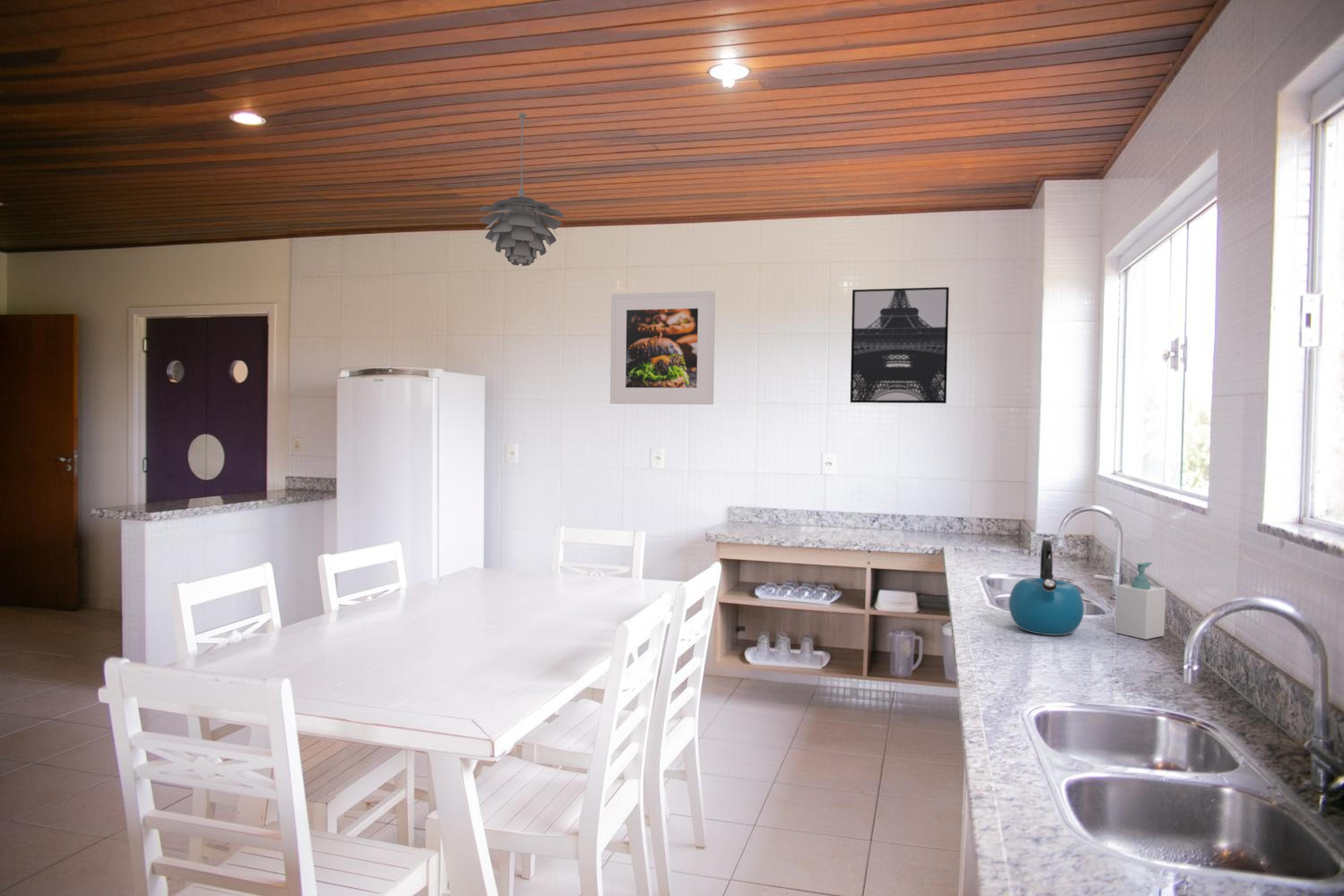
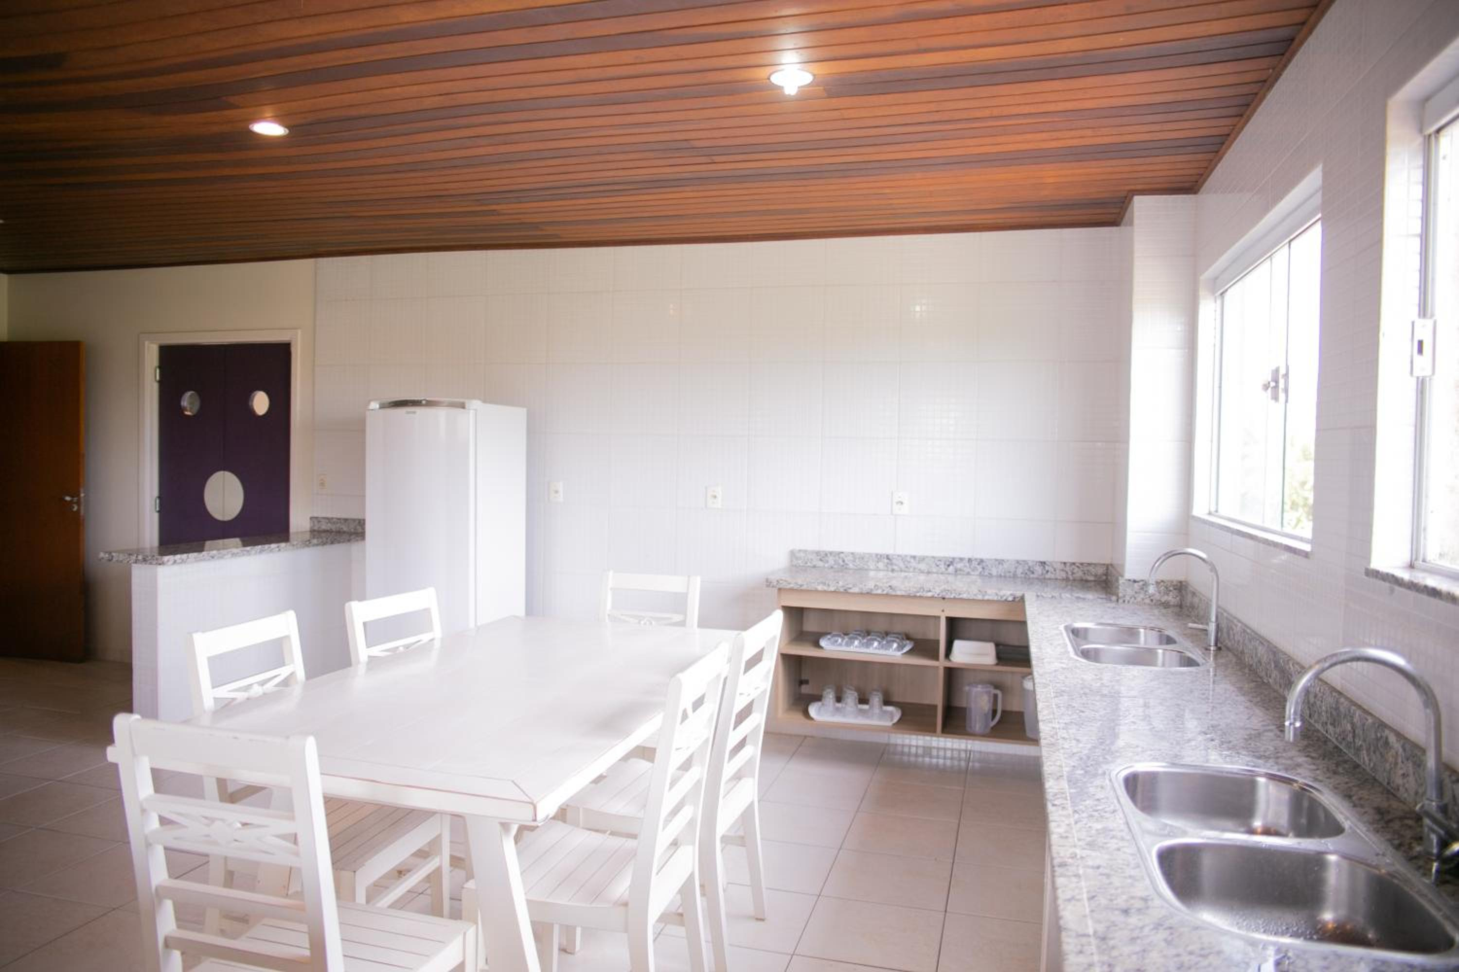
- pendant light [478,112,565,267]
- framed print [609,291,715,405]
- wall art [850,287,949,404]
- soap bottle [1114,562,1166,640]
- kettle [1008,539,1084,636]
